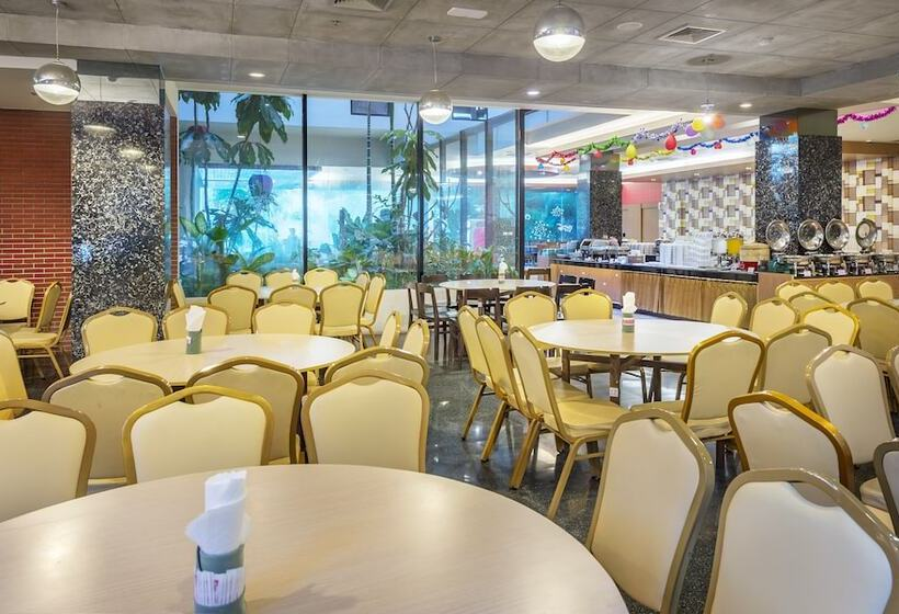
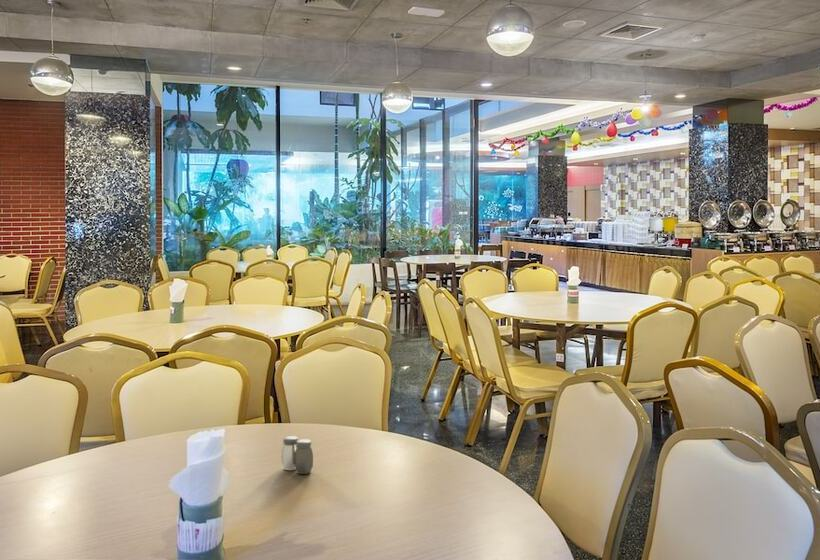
+ salt and pepper shaker [280,435,314,475]
